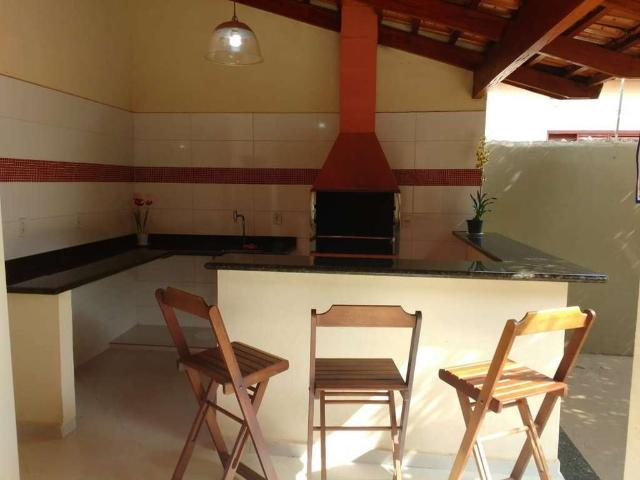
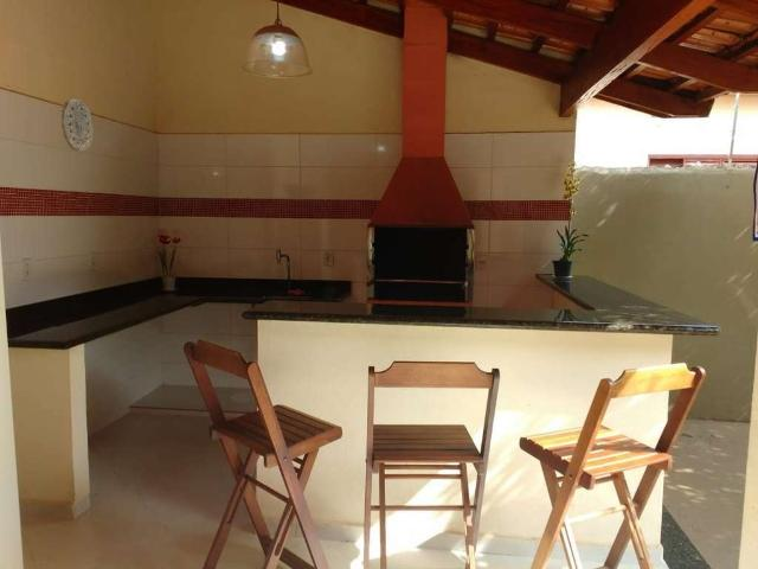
+ decorative plate [60,97,95,153]
